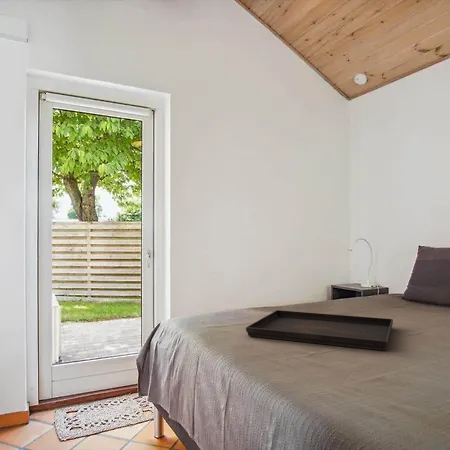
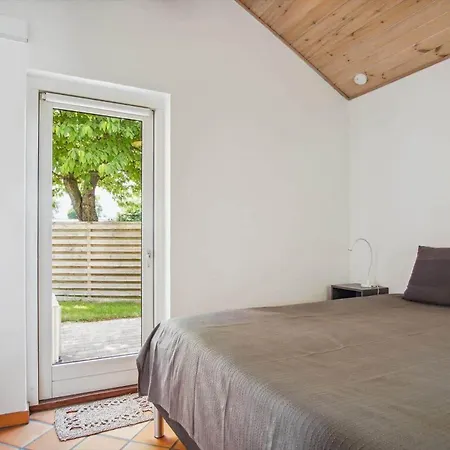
- serving tray [245,309,394,351]
